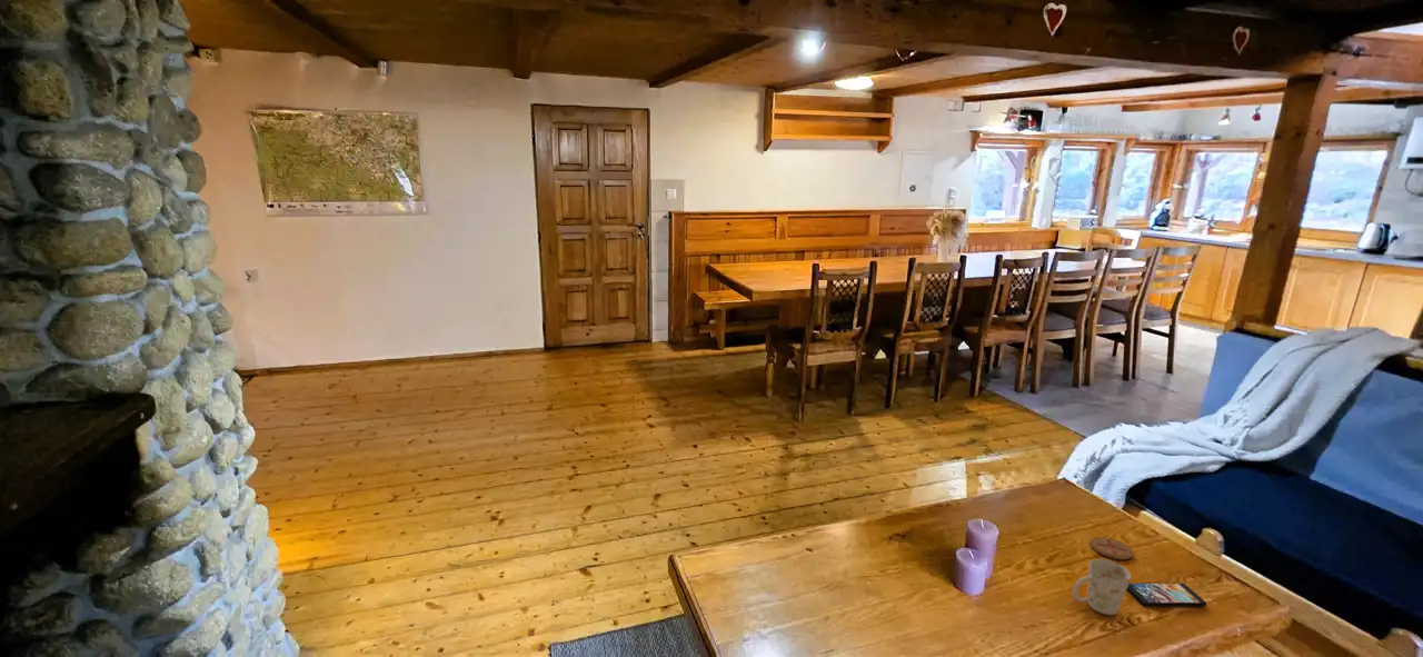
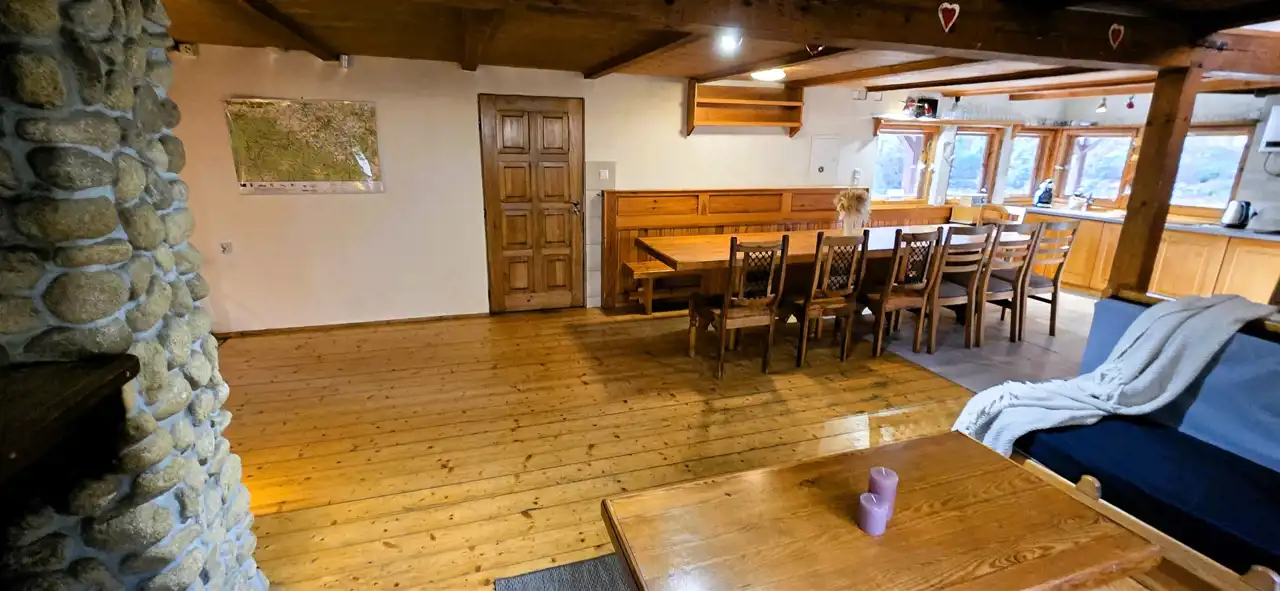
- coaster [1089,536,1135,561]
- smartphone [1126,583,1207,607]
- mug [1072,558,1132,616]
